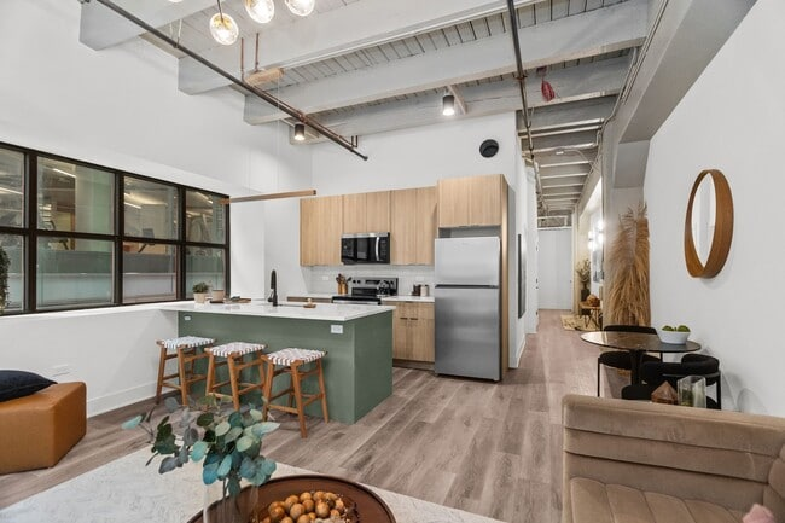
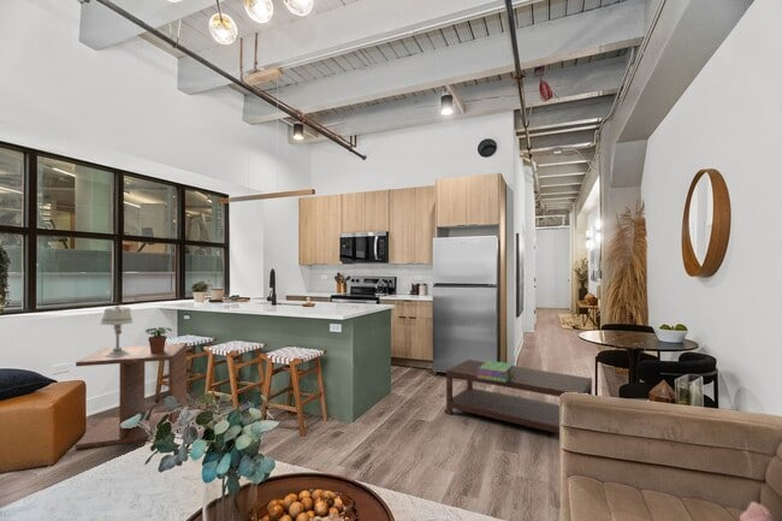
+ potted plant [144,326,173,354]
+ stack of books [476,360,515,383]
+ table lamp [99,304,134,357]
+ coffee table [443,359,593,434]
+ side table [75,343,188,450]
